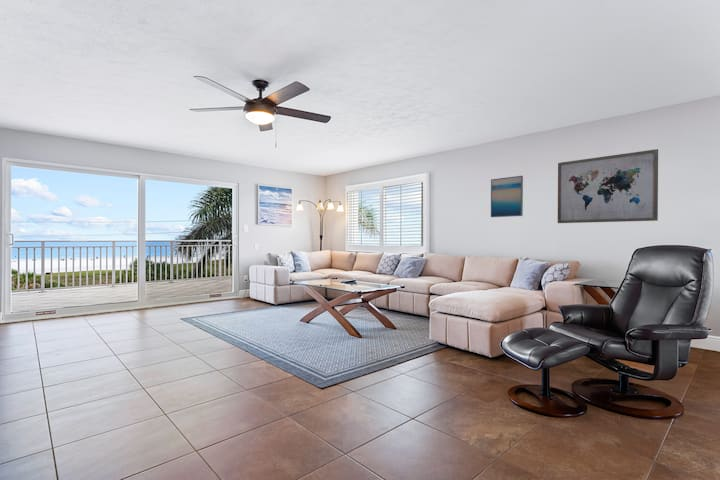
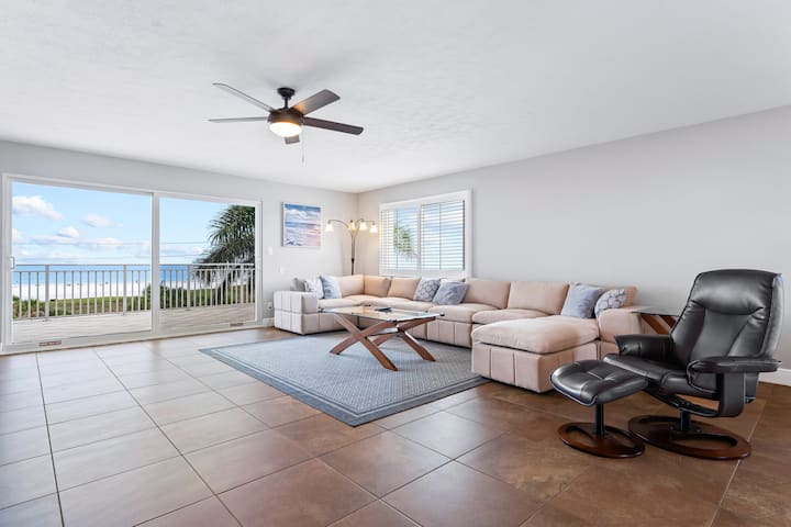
- wall art [490,175,524,218]
- wall art [557,148,659,224]
